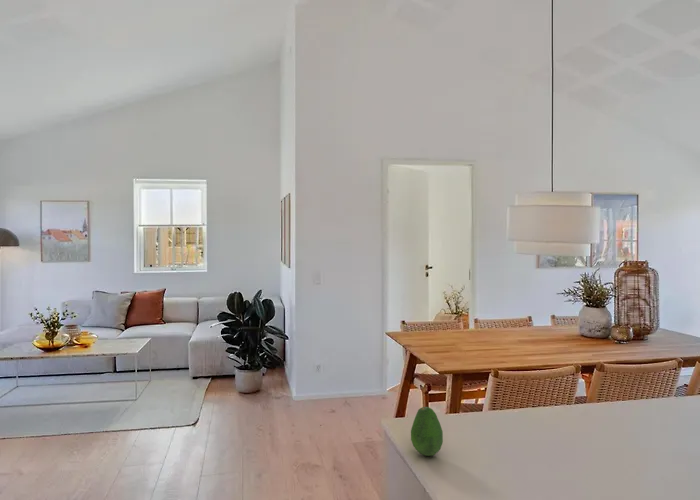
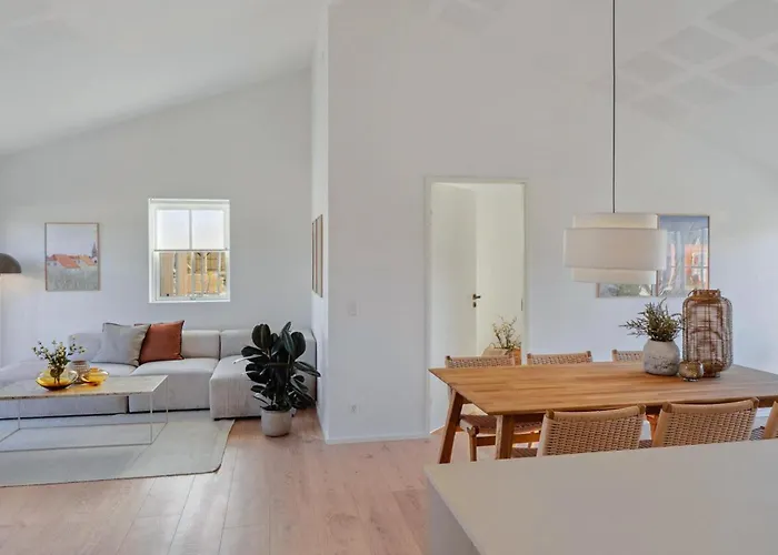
- fruit [410,406,444,457]
